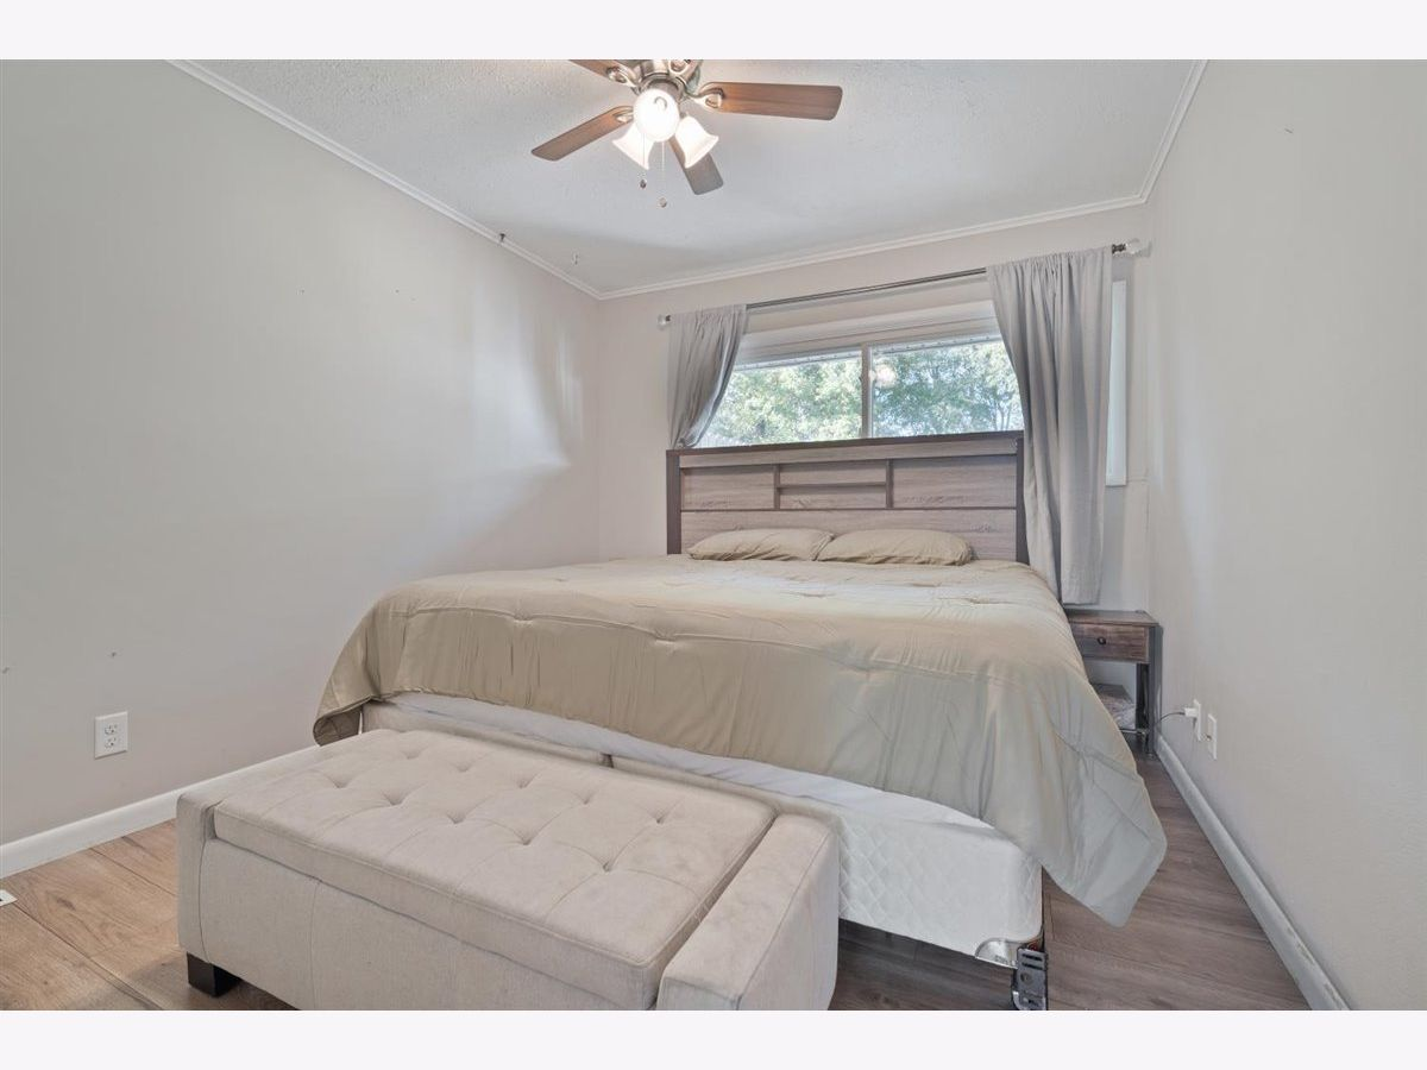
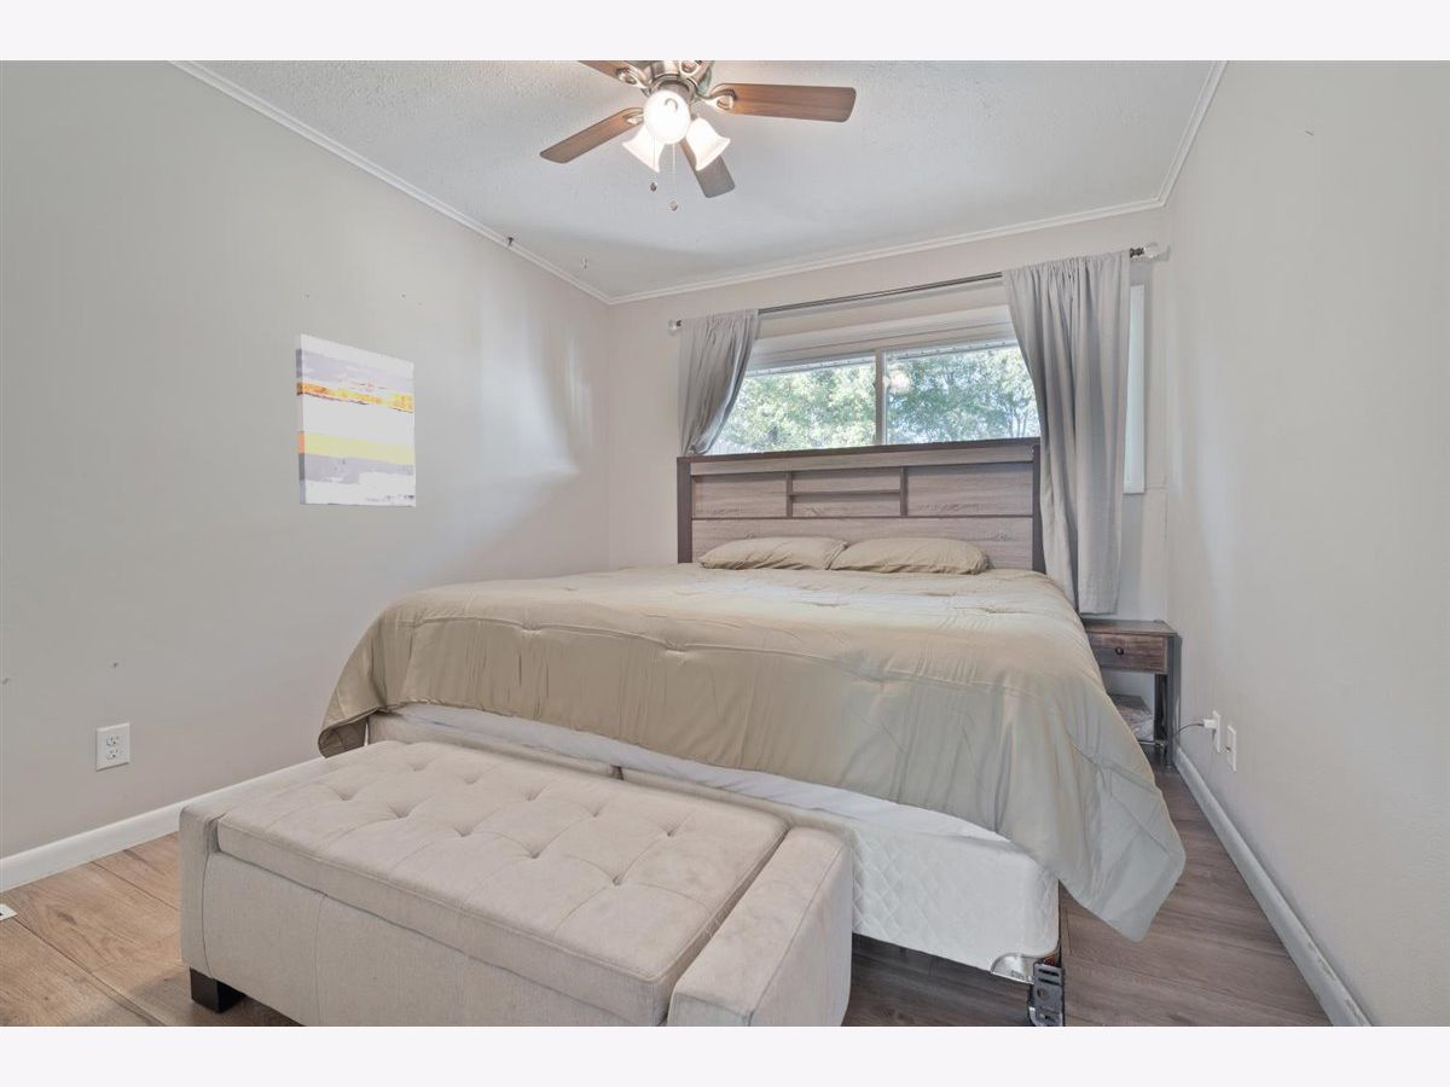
+ wall art [294,333,417,508]
